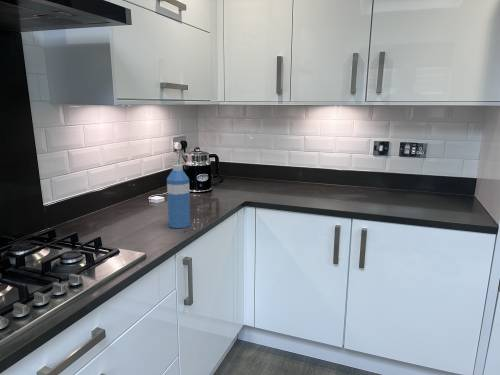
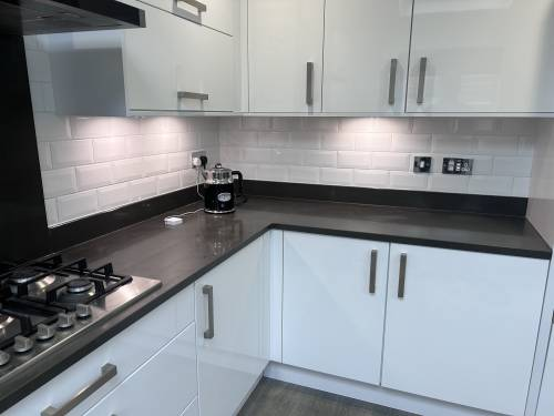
- water bottle [166,164,191,229]
